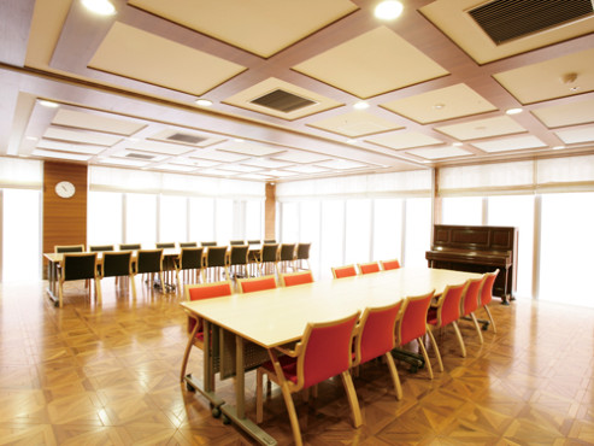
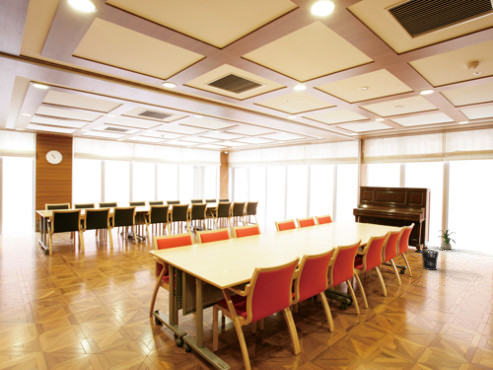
+ house plant [437,229,456,251]
+ wastebasket [420,249,440,271]
